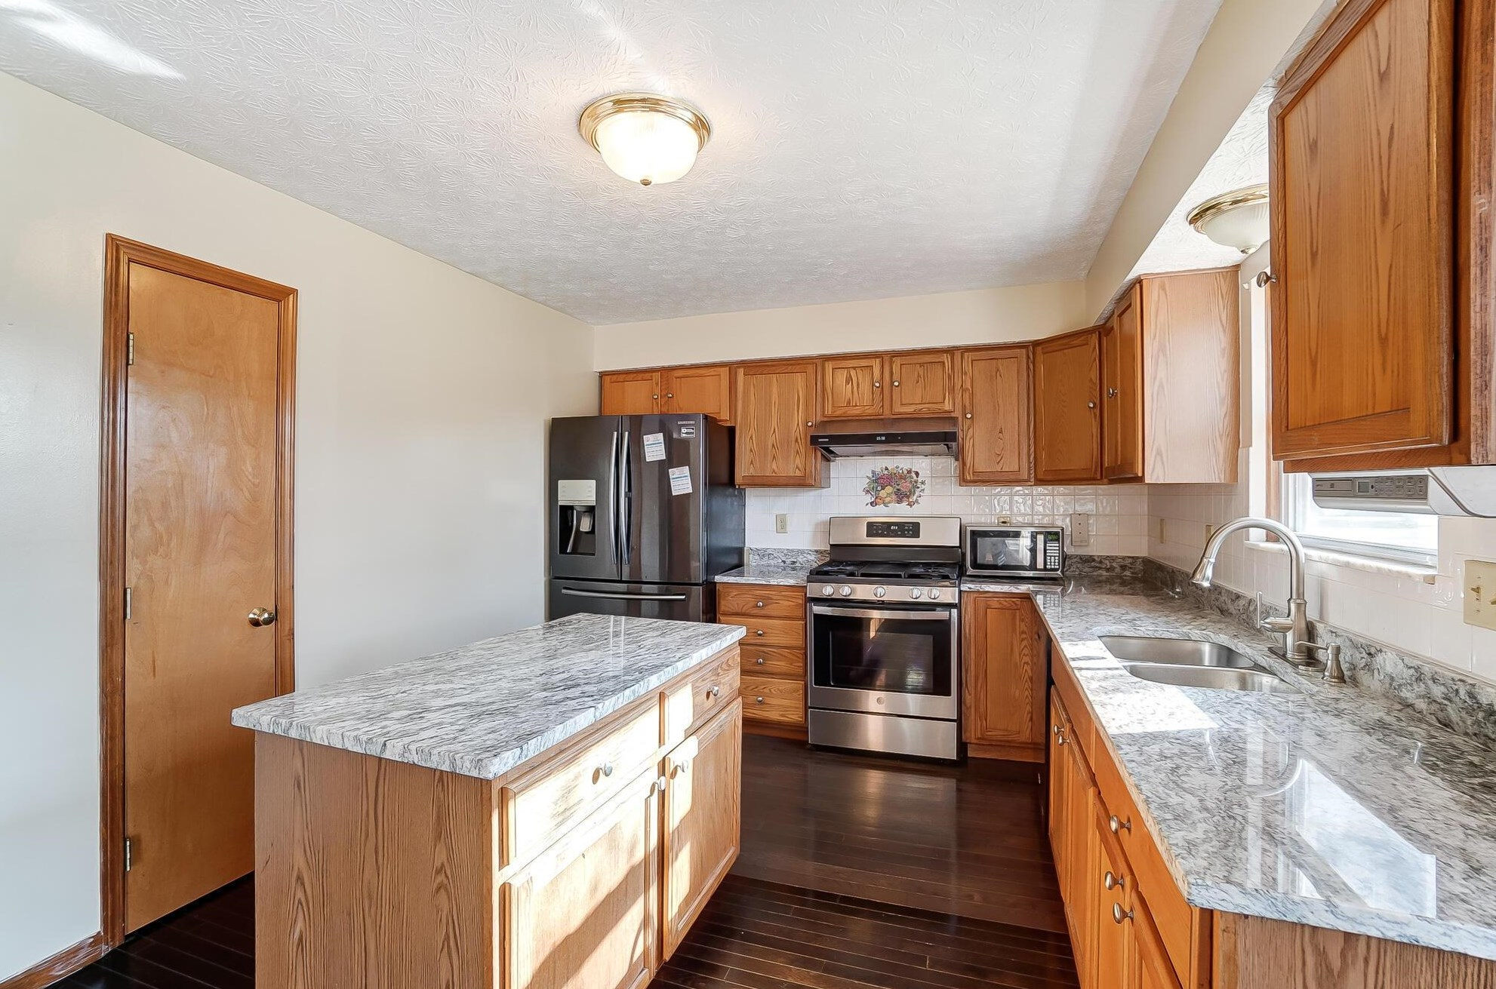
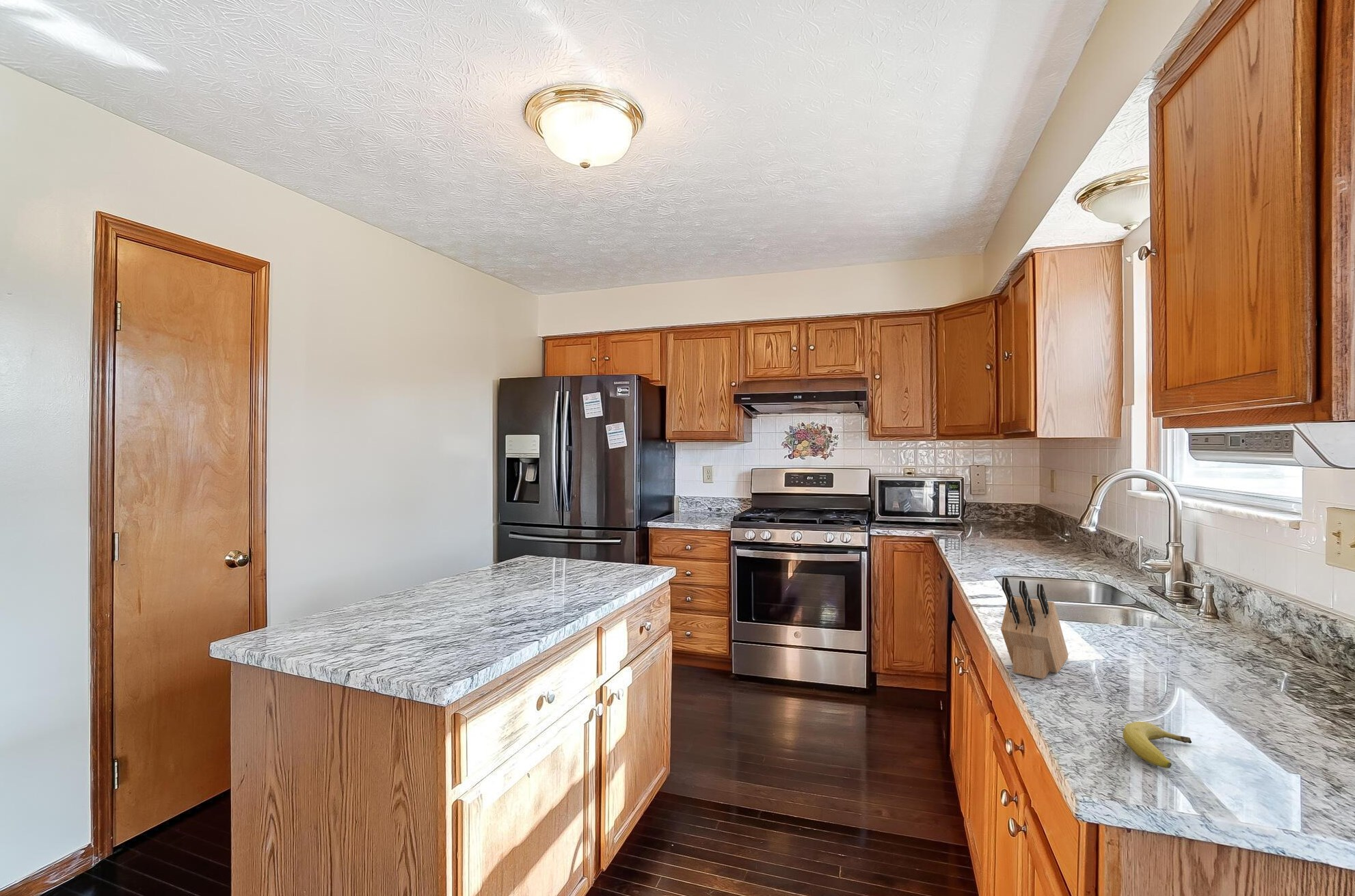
+ fruit [1123,721,1192,770]
+ knife block [1000,577,1069,680]
